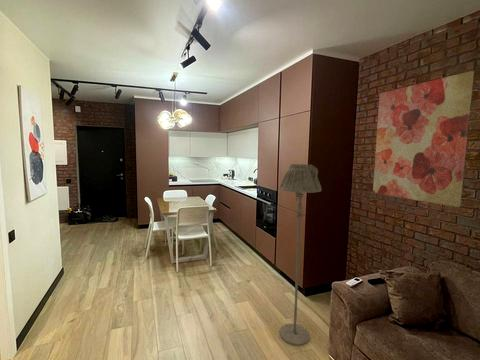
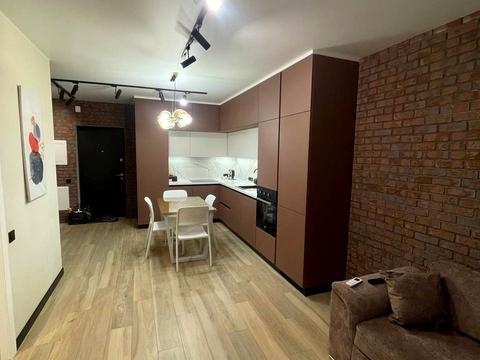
- floor lamp [279,163,323,347]
- wall art [372,70,475,208]
